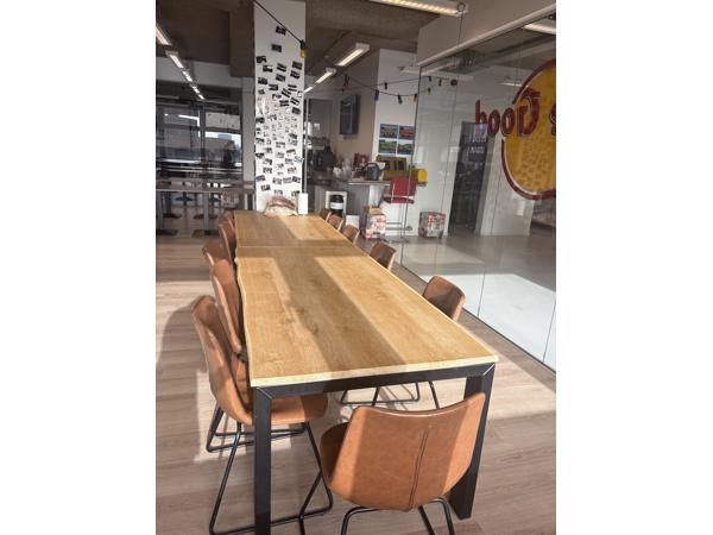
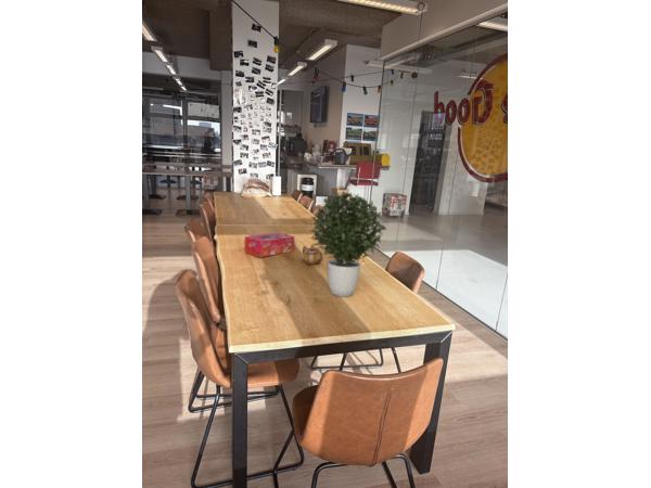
+ teapot [301,244,324,266]
+ potted plant [308,190,387,297]
+ tissue box [243,232,295,258]
